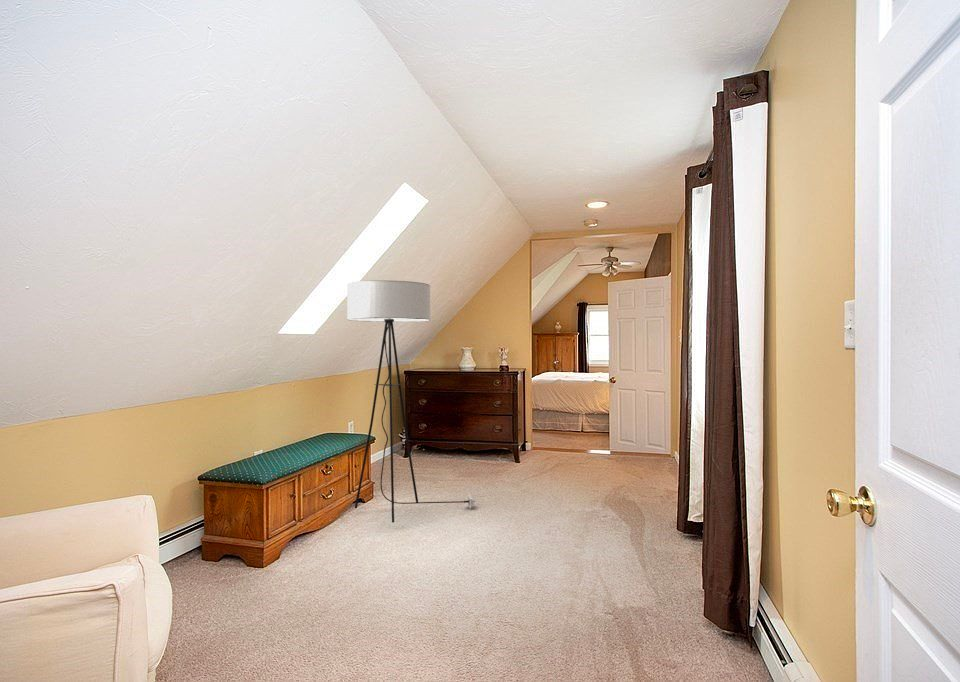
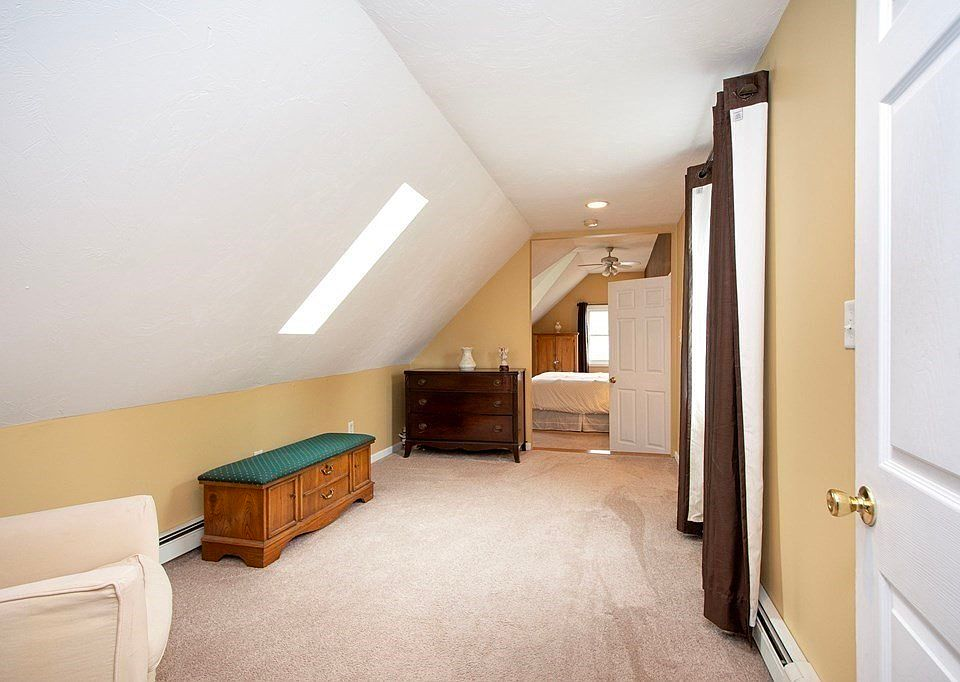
- floor lamp [346,280,479,524]
